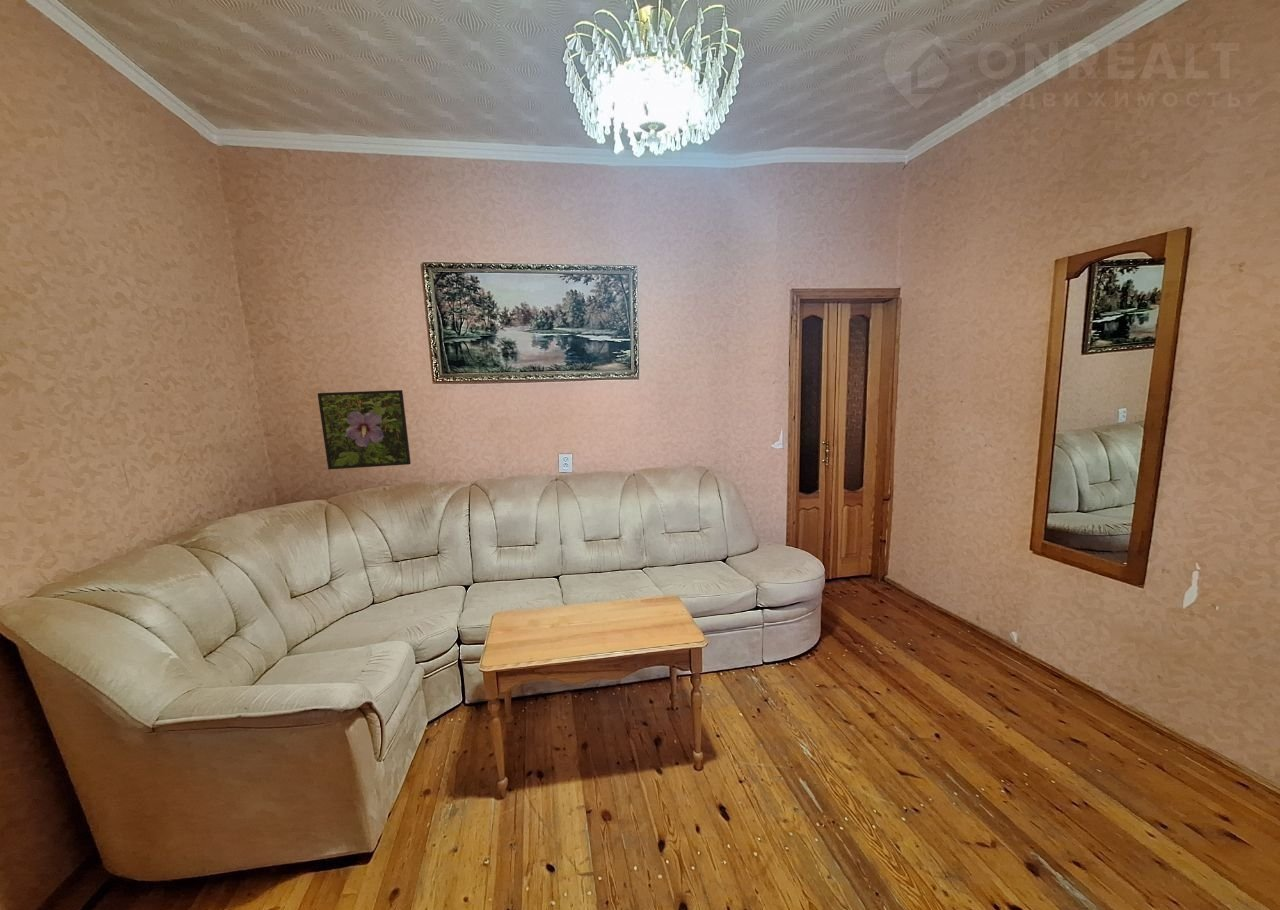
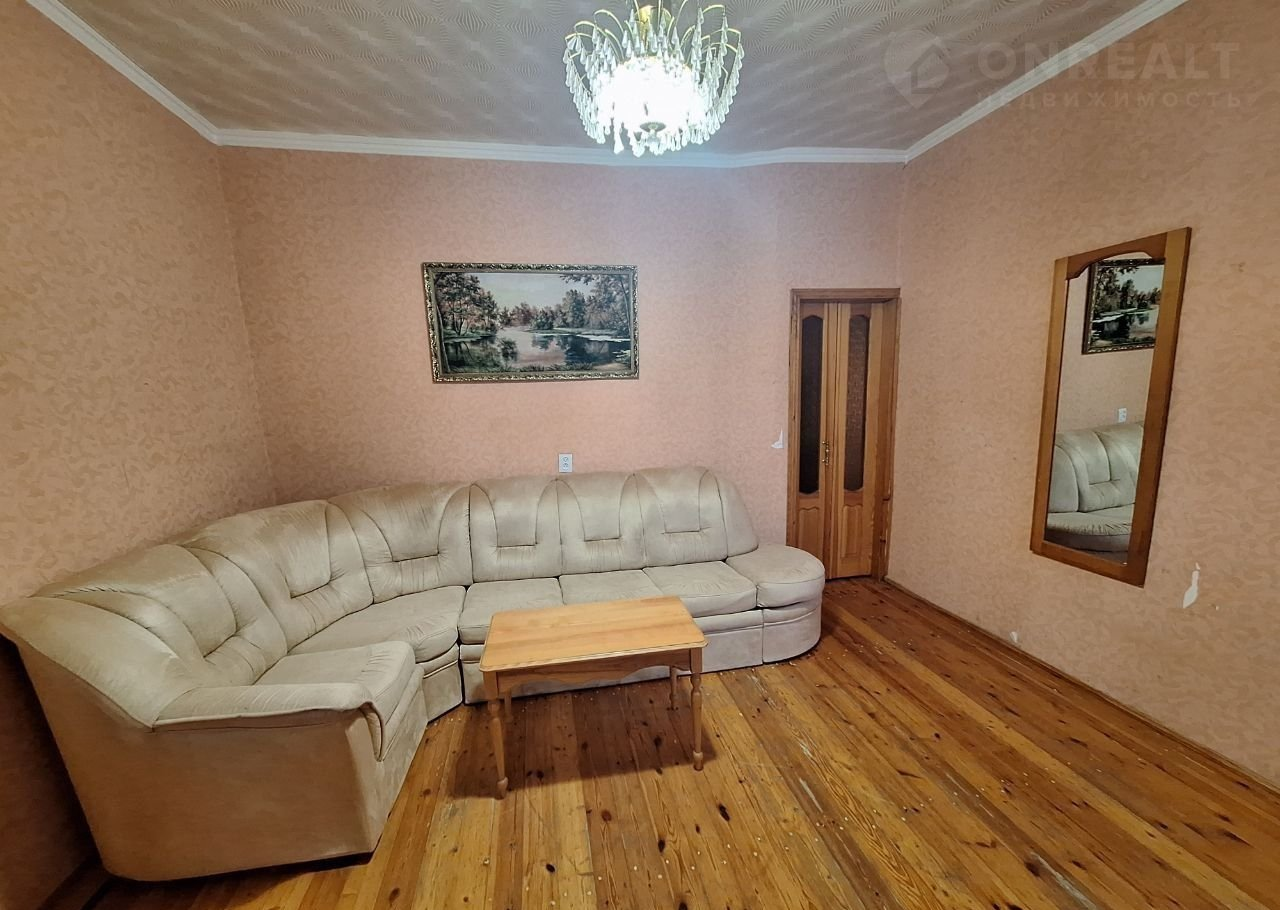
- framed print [317,389,412,470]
